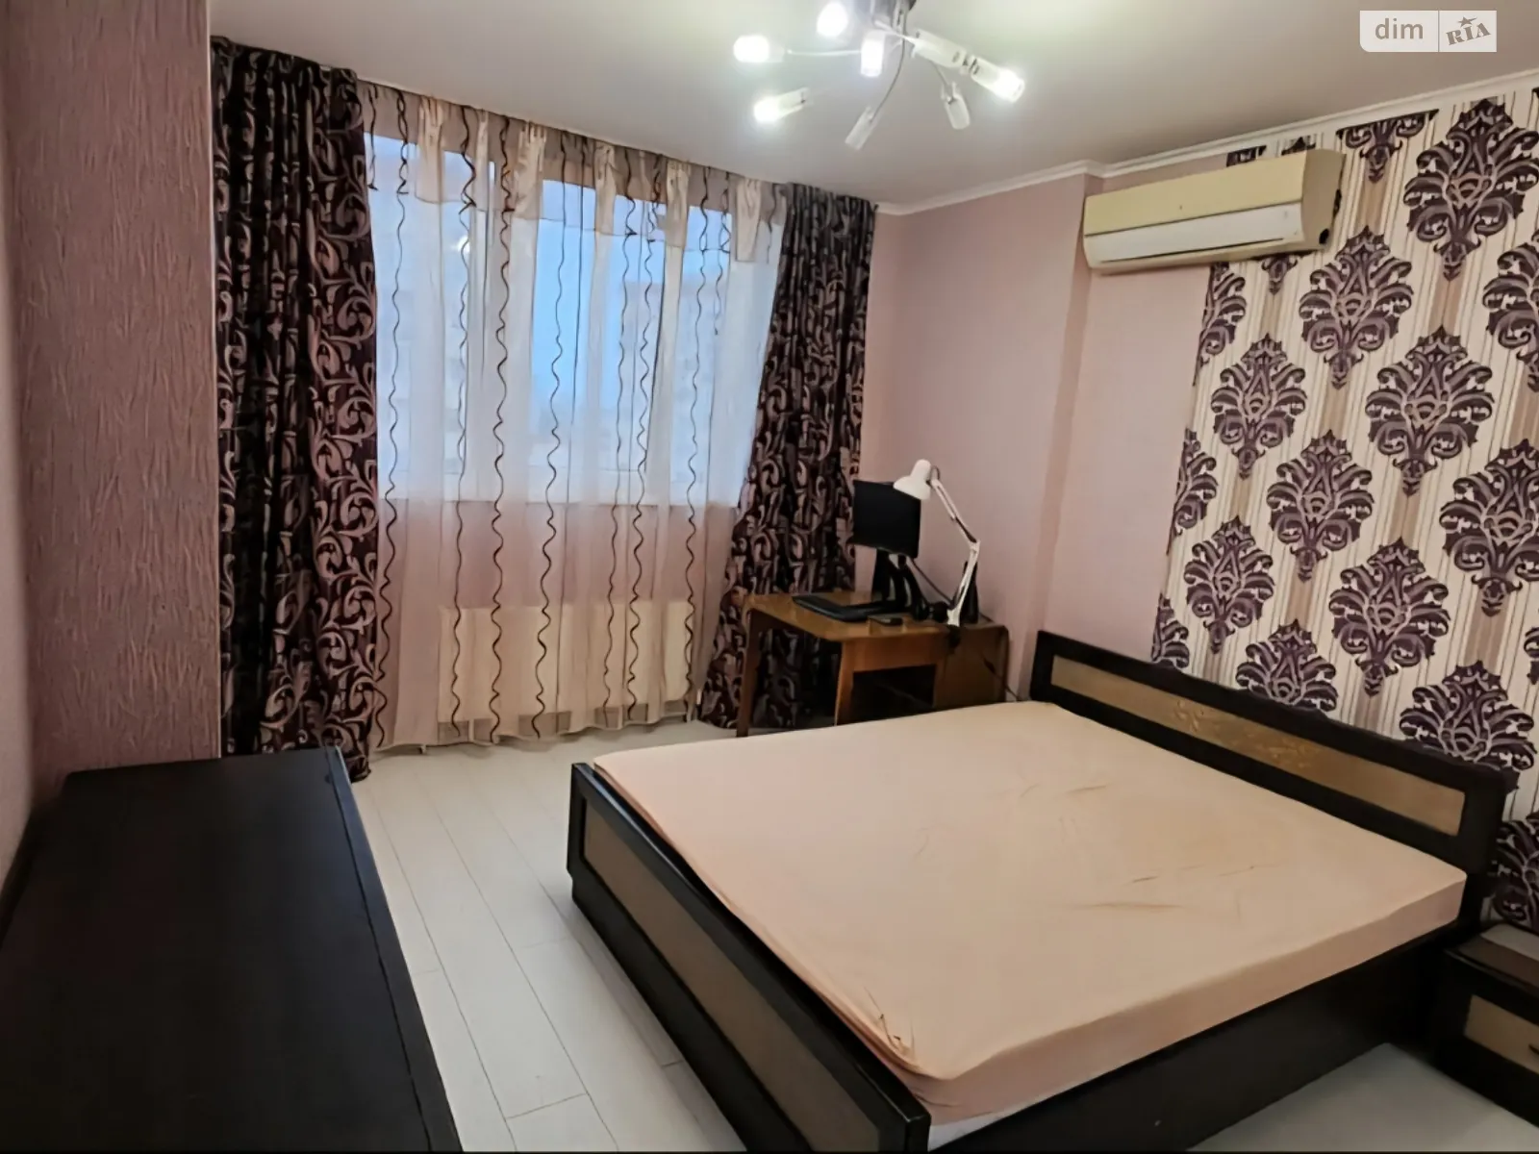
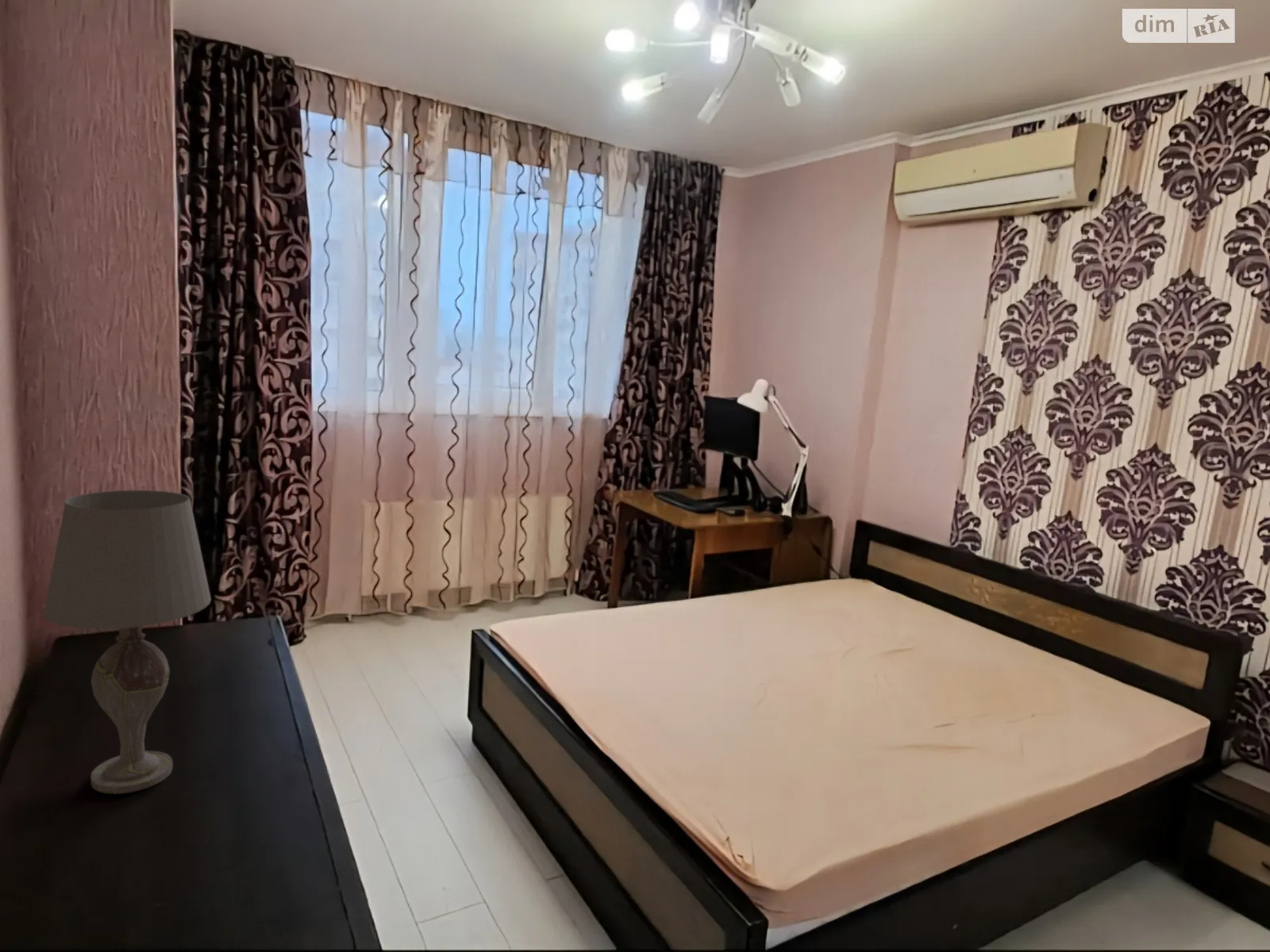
+ table lamp [42,489,212,795]
